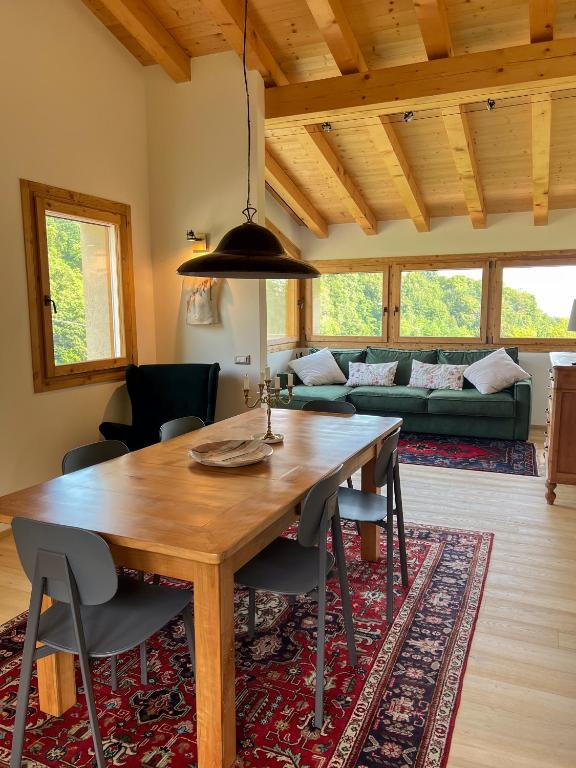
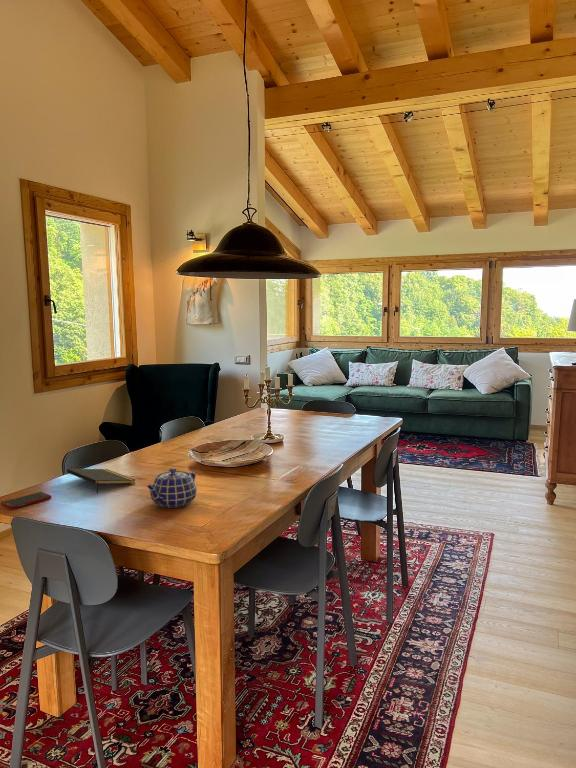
+ notepad [66,468,136,494]
+ cell phone [0,491,52,510]
+ teapot [145,467,198,509]
